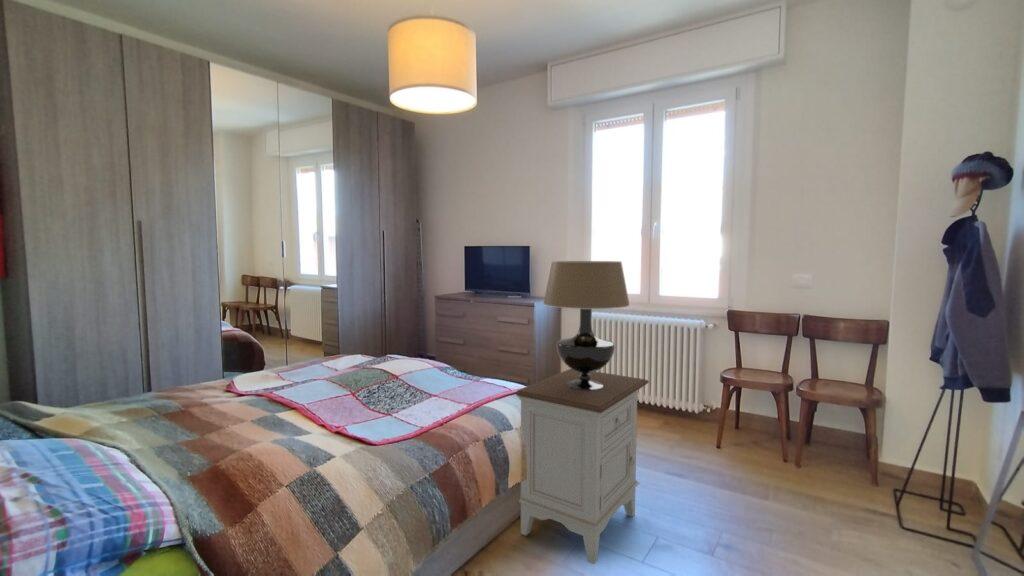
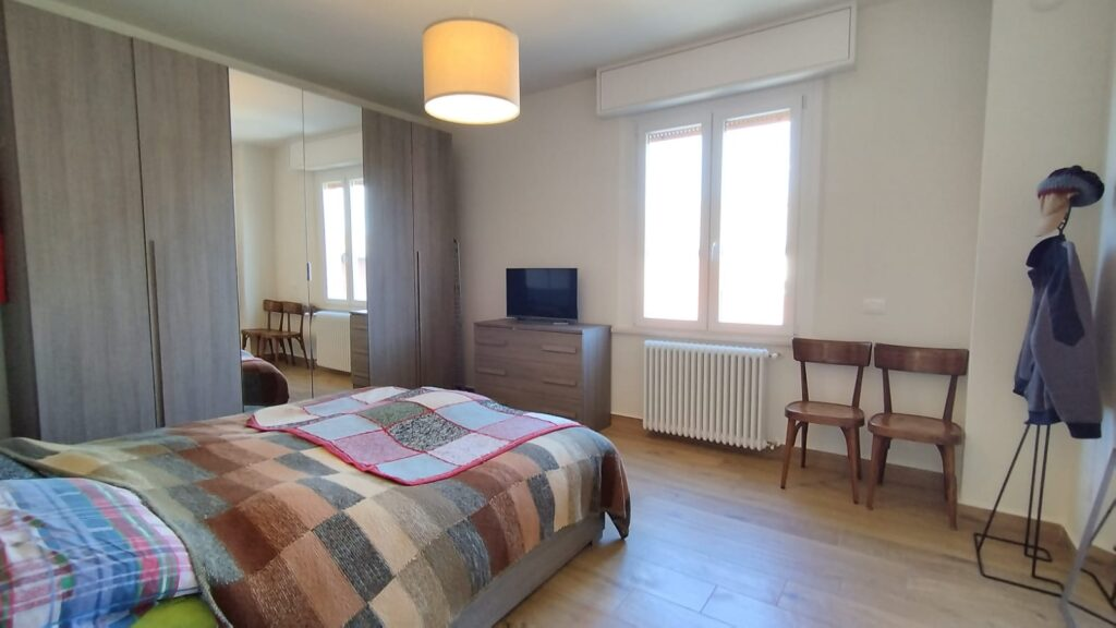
- table lamp [542,260,631,390]
- nightstand [515,368,650,565]
